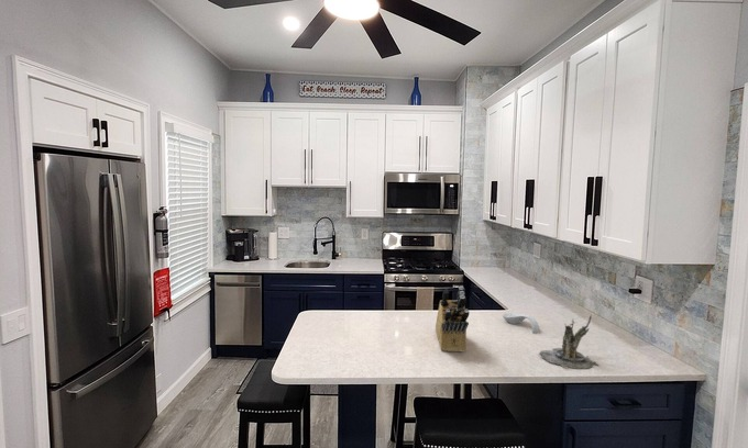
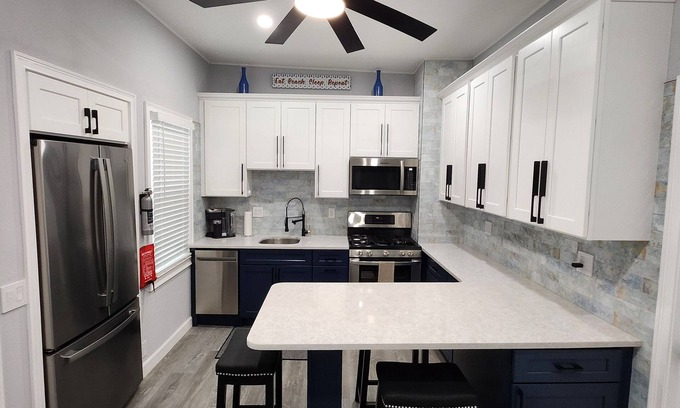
- spoon rest [502,312,541,334]
- knife block [435,285,471,352]
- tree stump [538,314,601,370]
